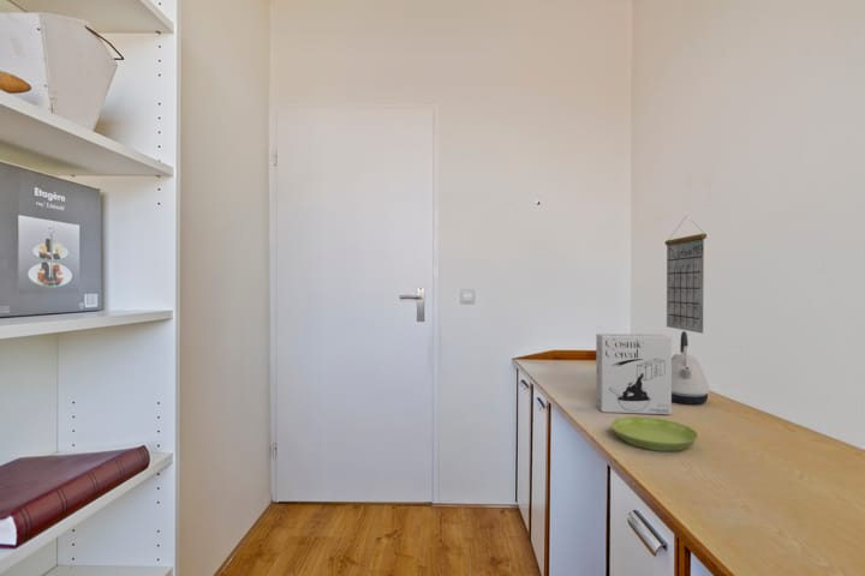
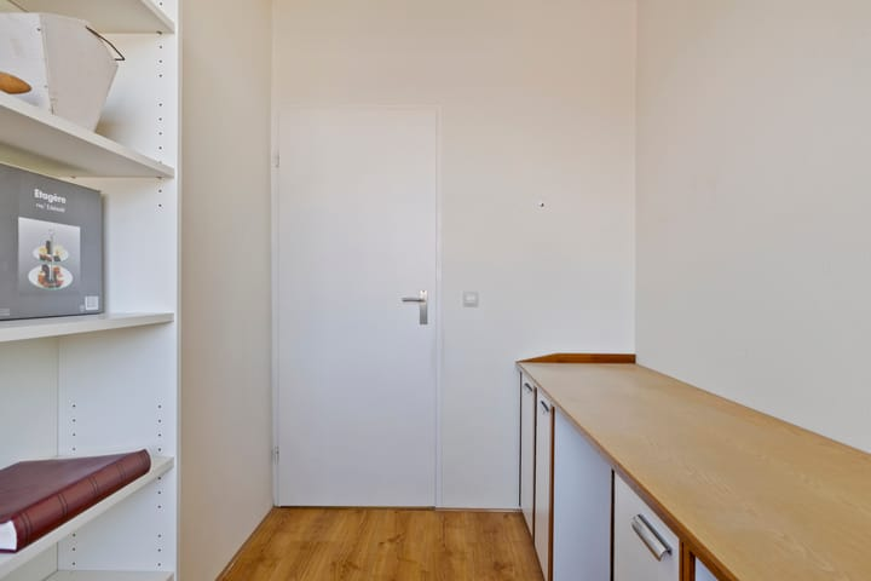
- calendar [664,217,708,335]
- kettle [672,330,711,406]
- cereal box [595,332,673,415]
- saucer [610,415,699,452]
